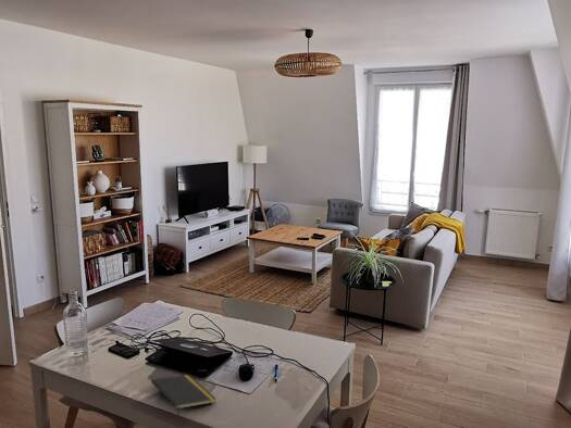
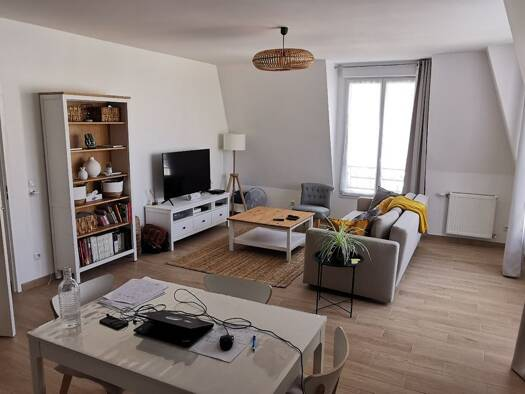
- notepad [150,374,218,419]
